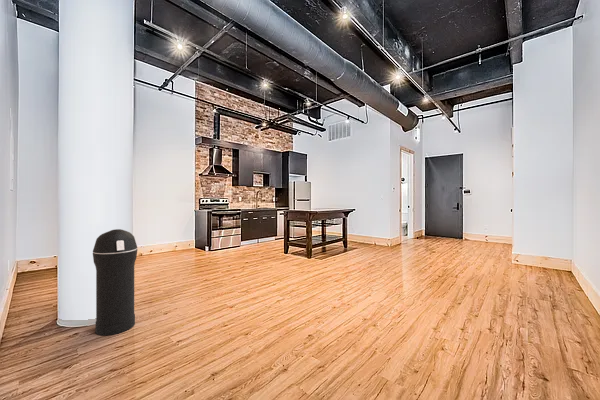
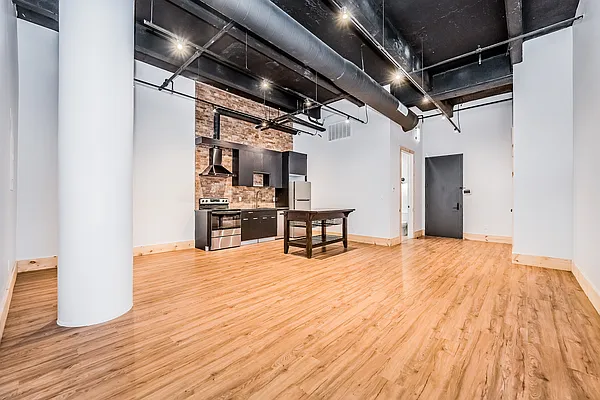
- trash can [92,228,138,336]
